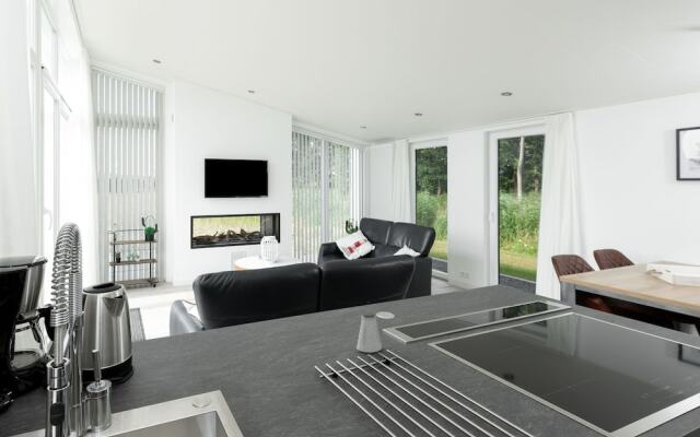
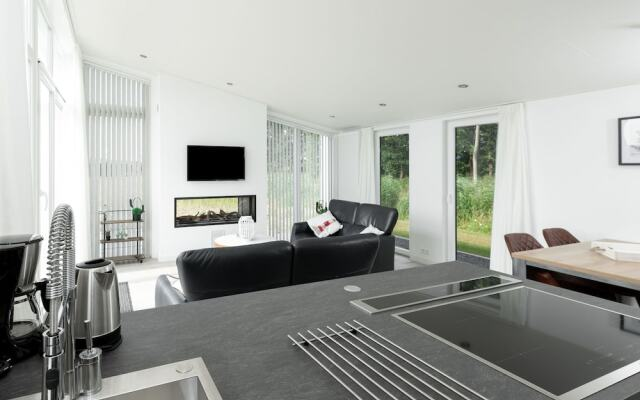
- saltshaker [355,311,383,354]
